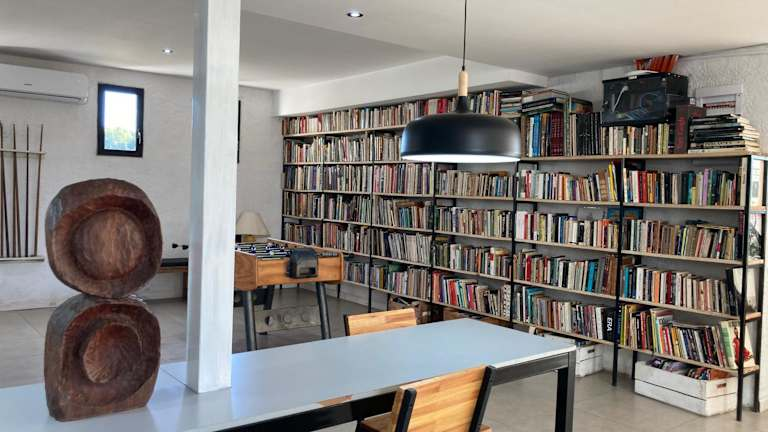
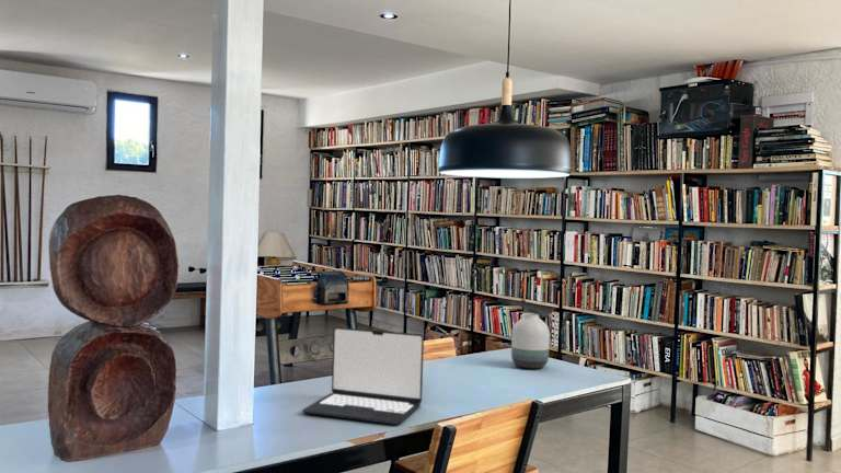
+ laptop [301,326,425,426]
+ vase [510,312,551,369]
